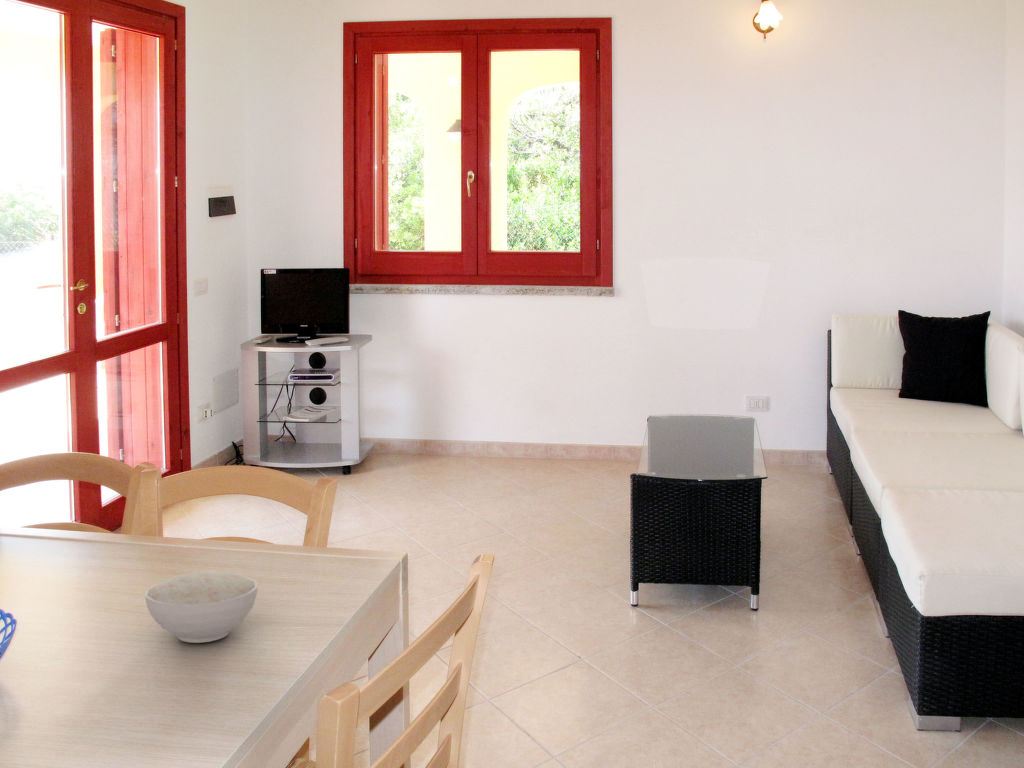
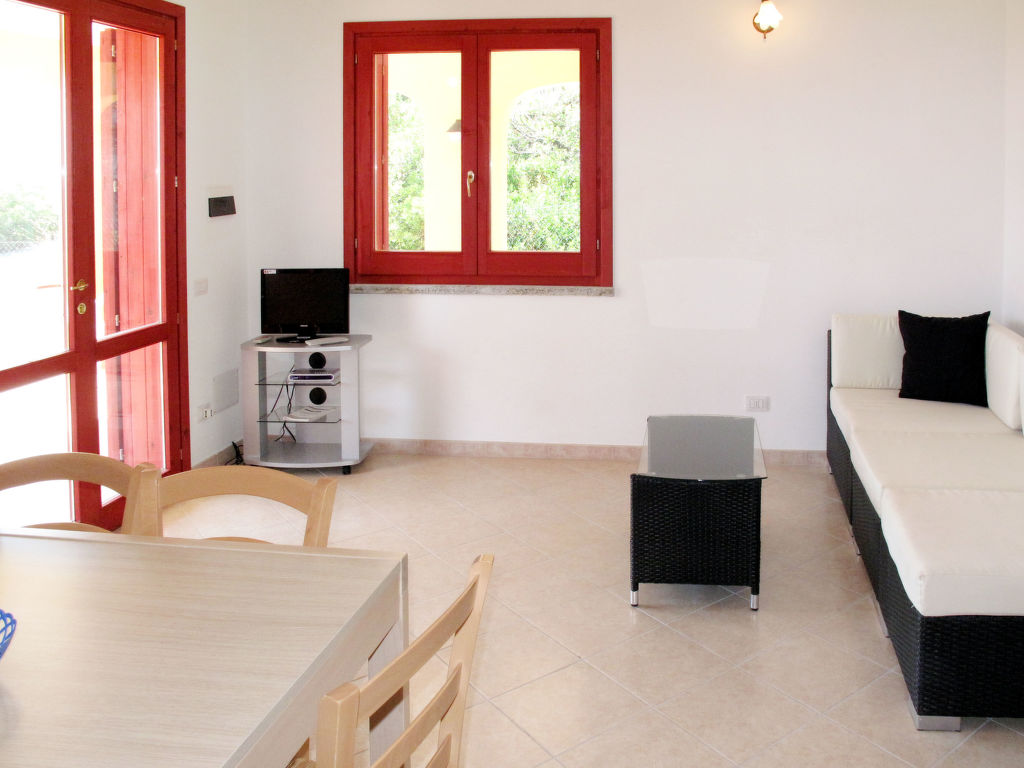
- bowl [144,570,259,644]
